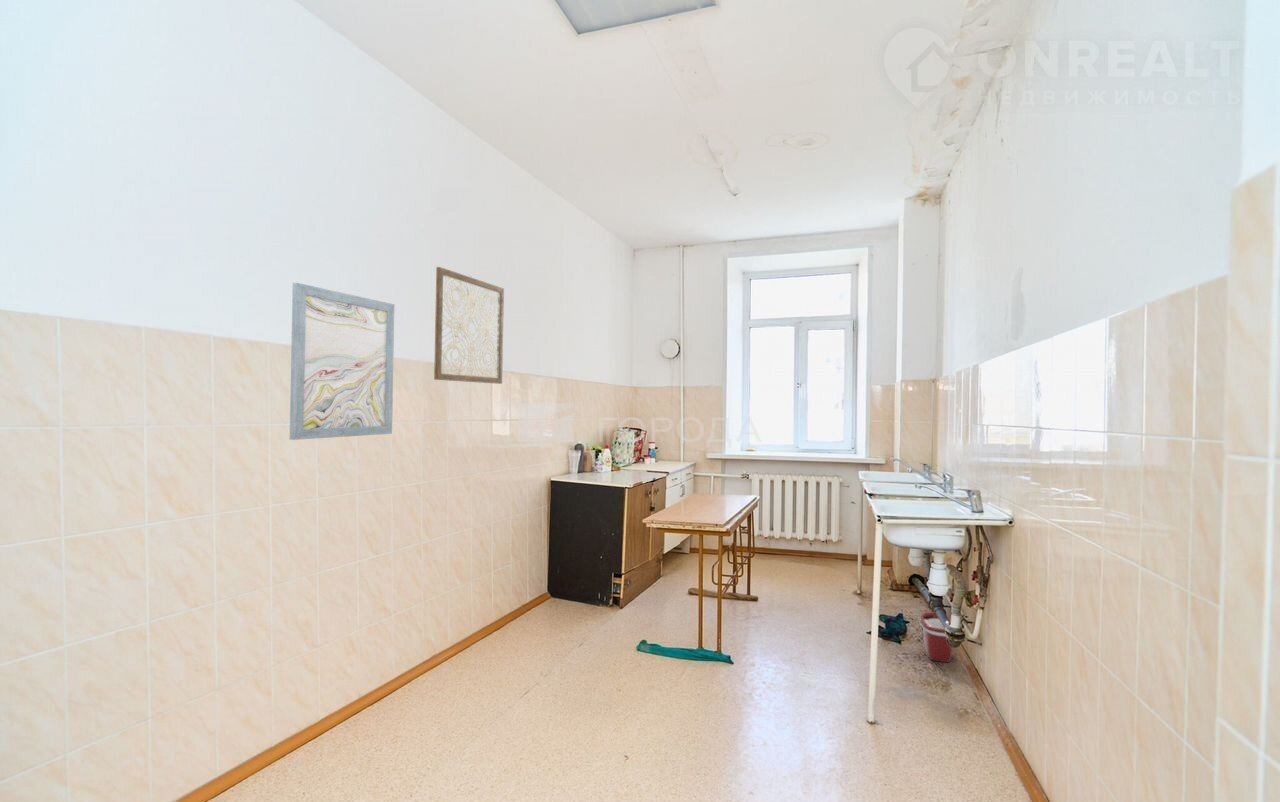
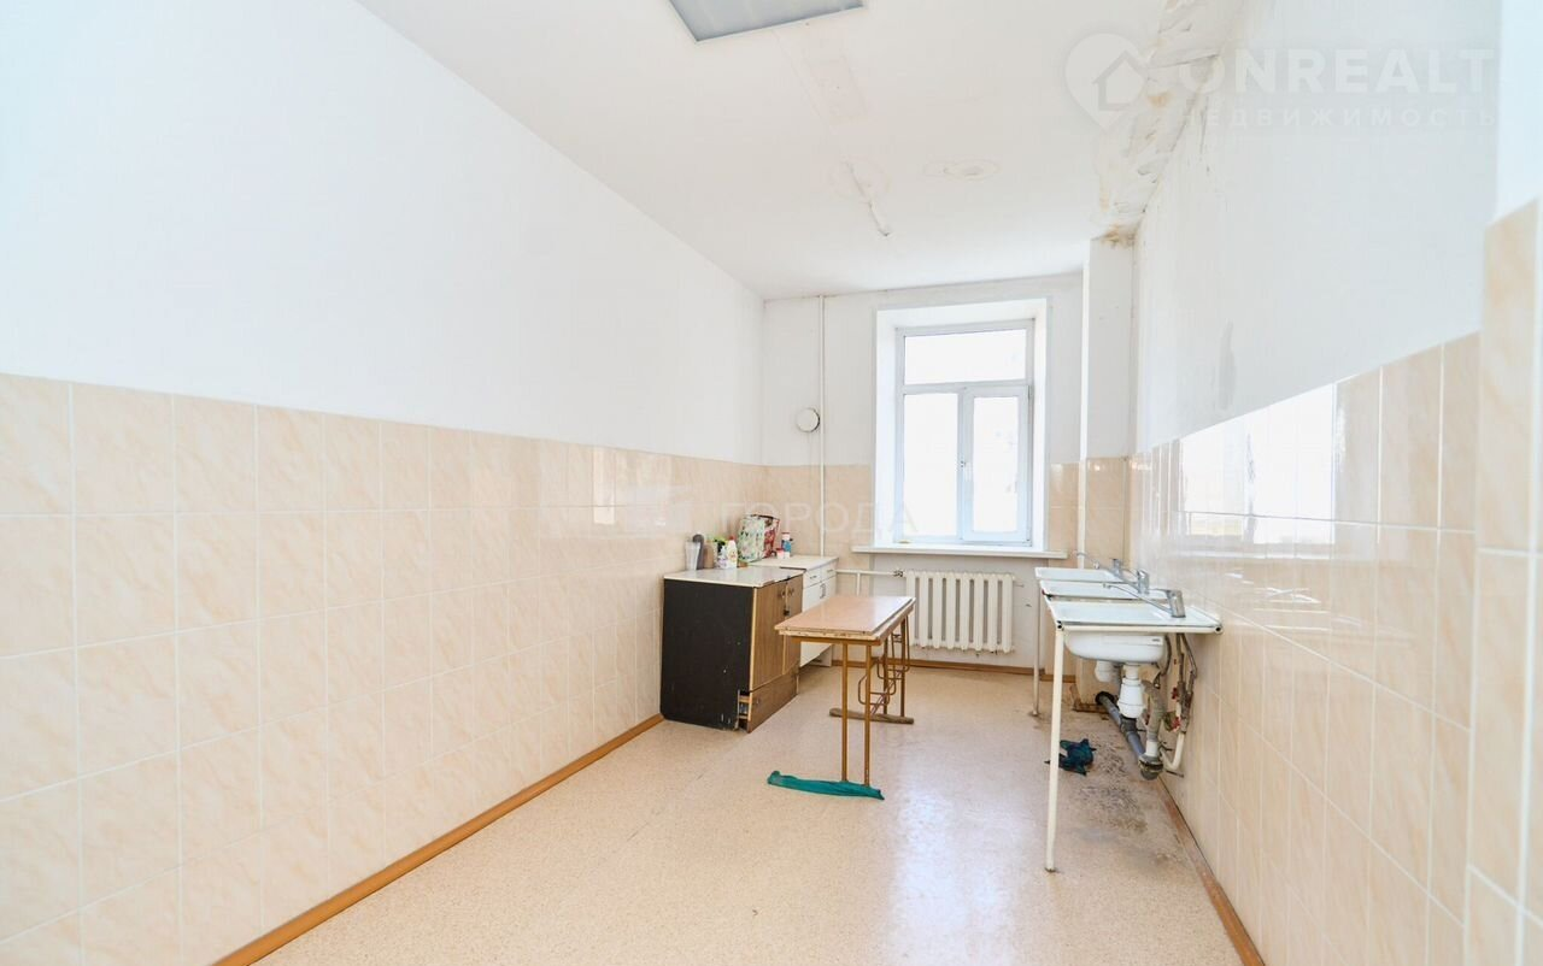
- wall art [433,266,505,385]
- wall art [289,282,395,441]
- bucket [919,611,954,663]
